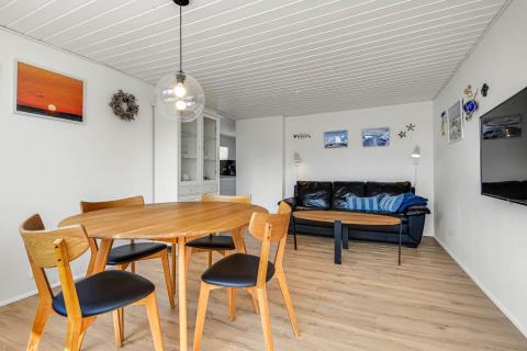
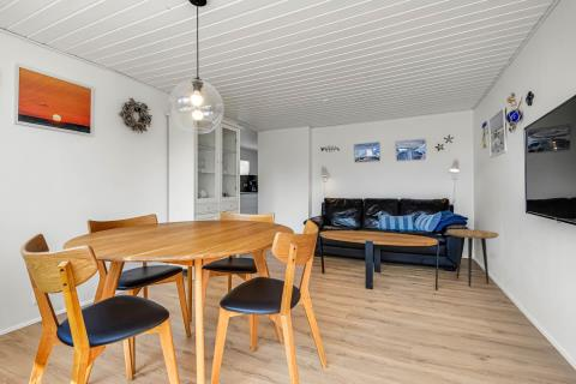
+ side table [446,228,499,288]
